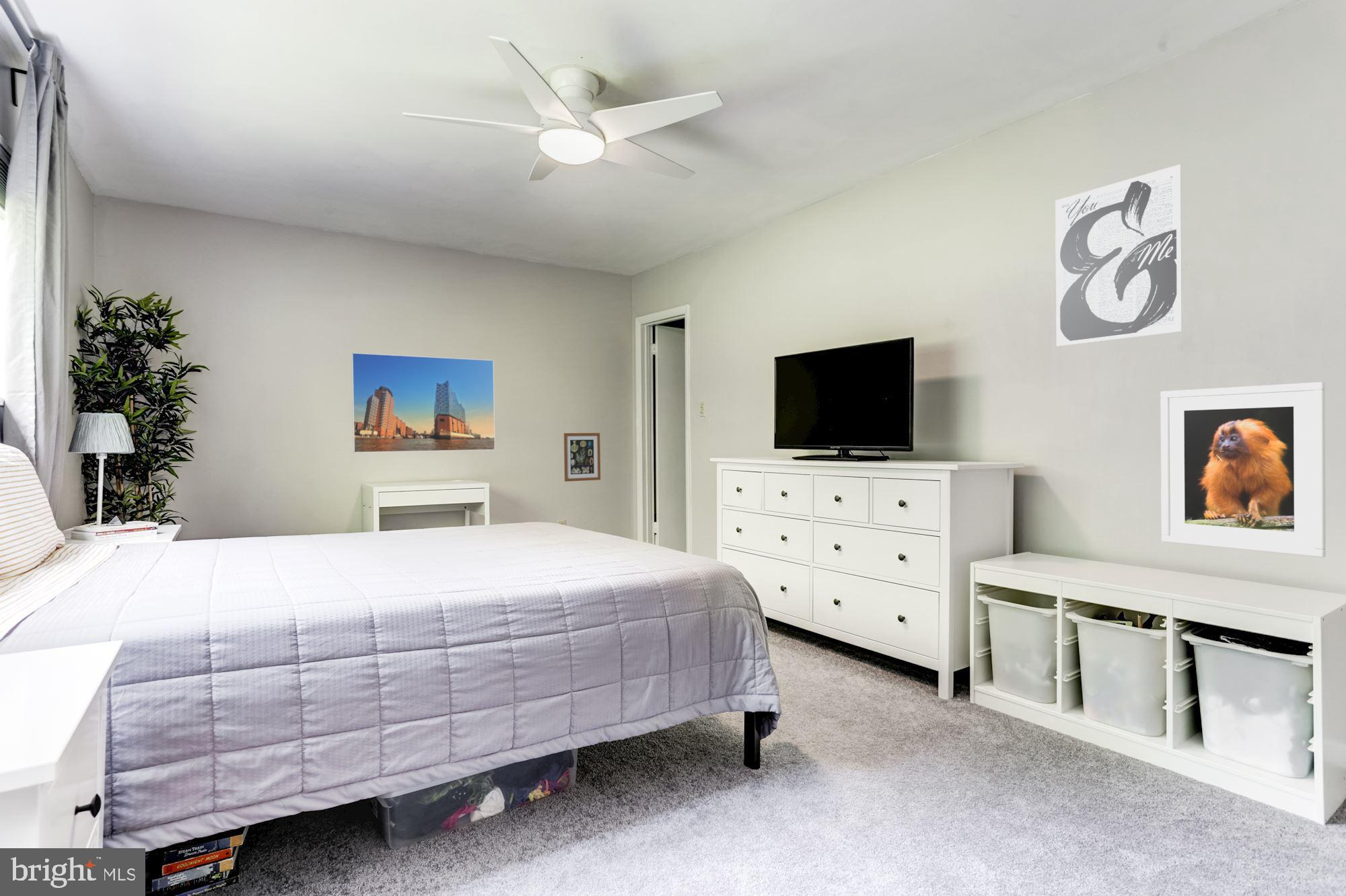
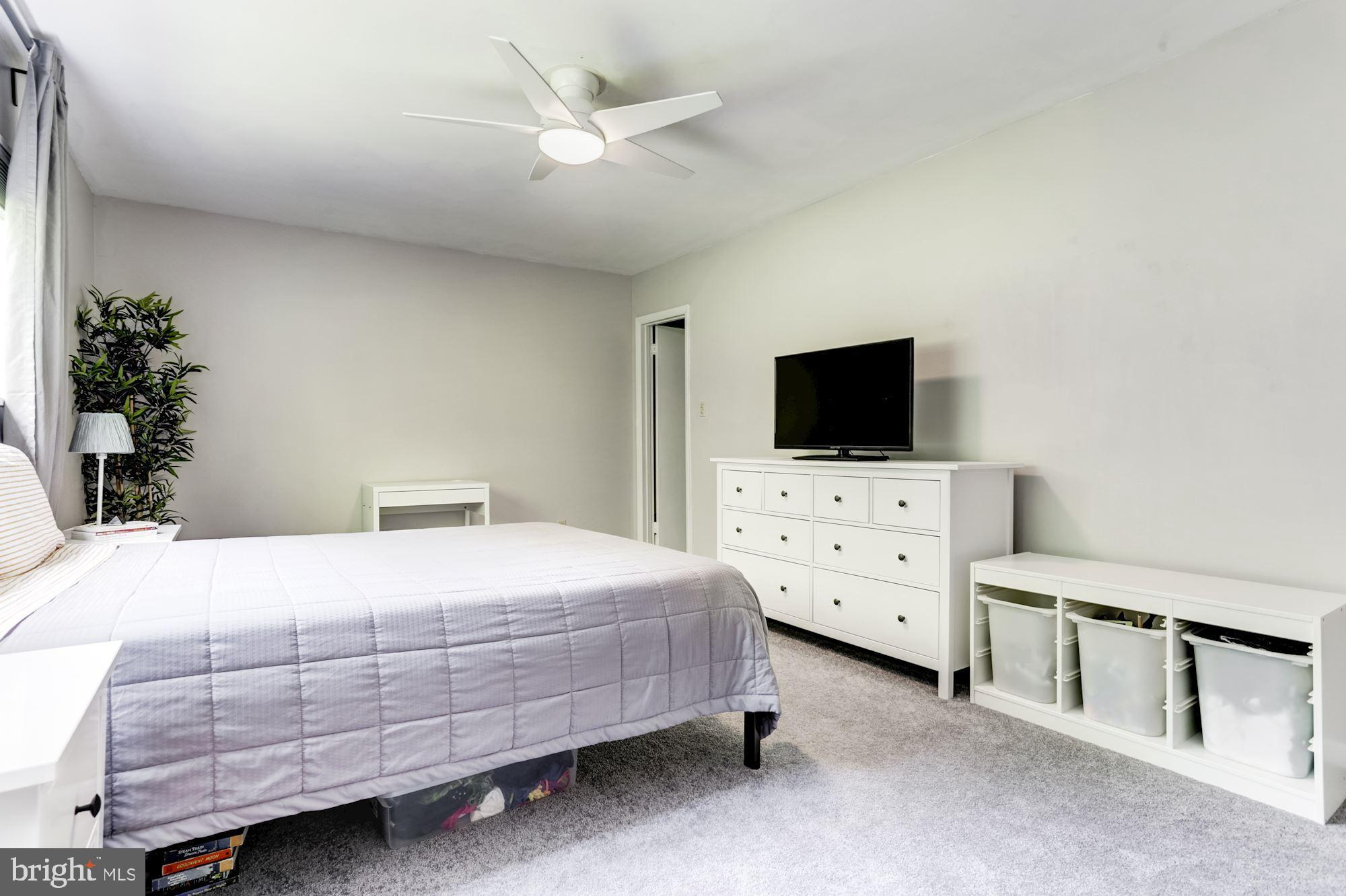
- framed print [1160,381,1326,558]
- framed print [351,352,496,453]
- wall art [563,433,601,482]
- wall art [1055,163,1182,346]
